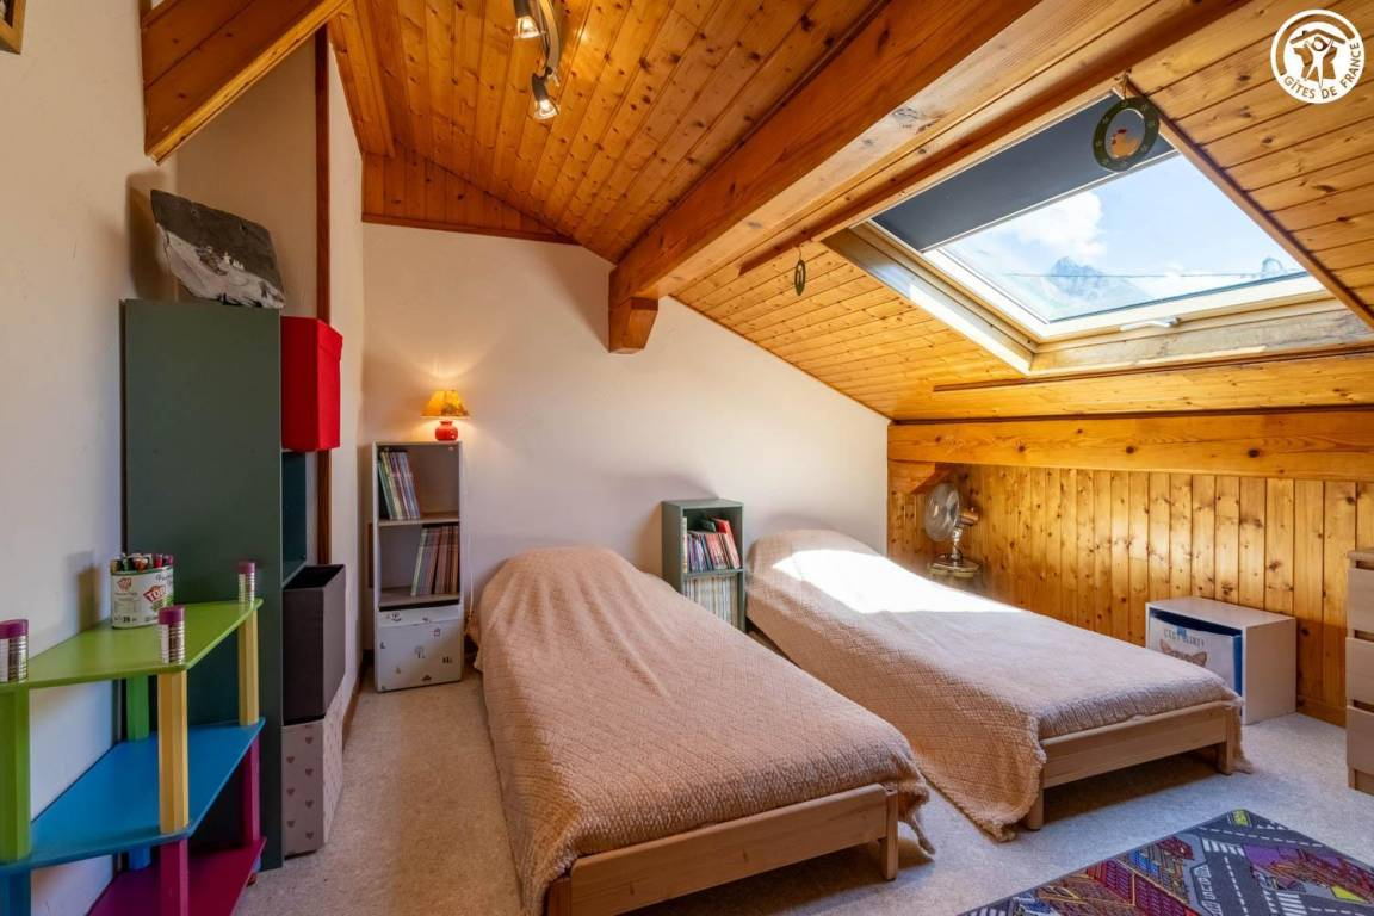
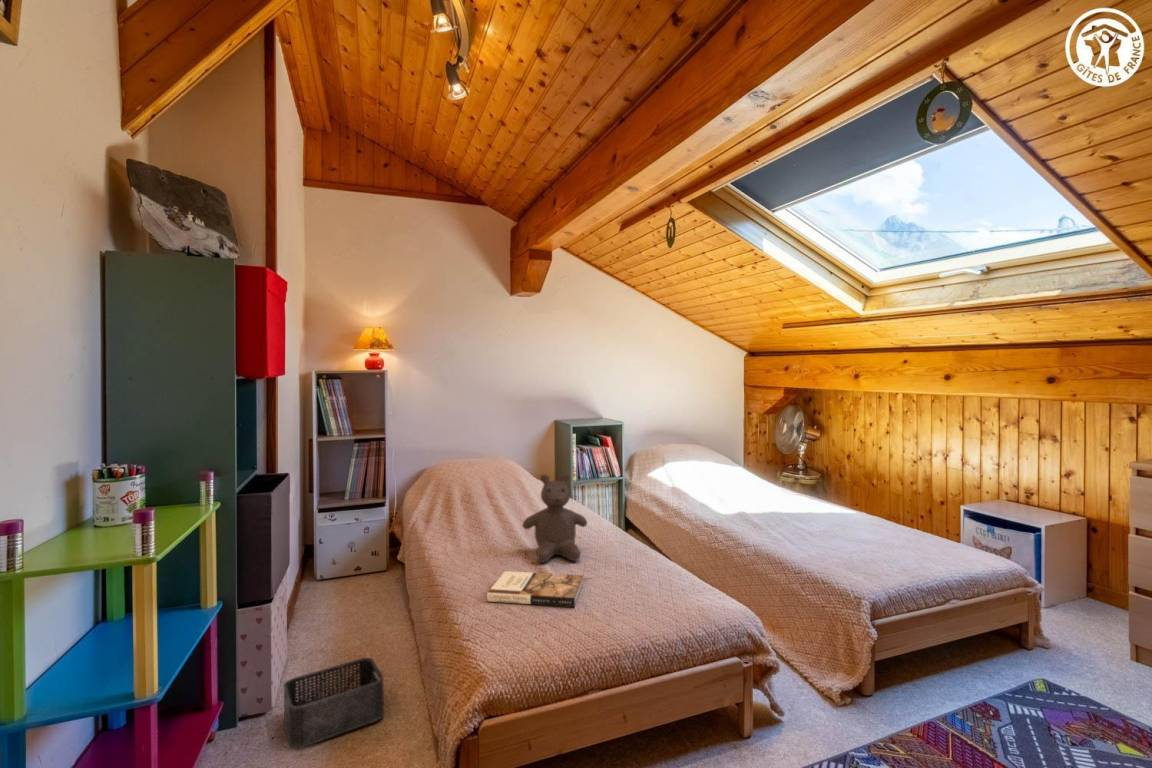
+ storage bin [283,657,385,749]
+ teddy bear [521,473,588,564]
+ book [486,570,585,608]
